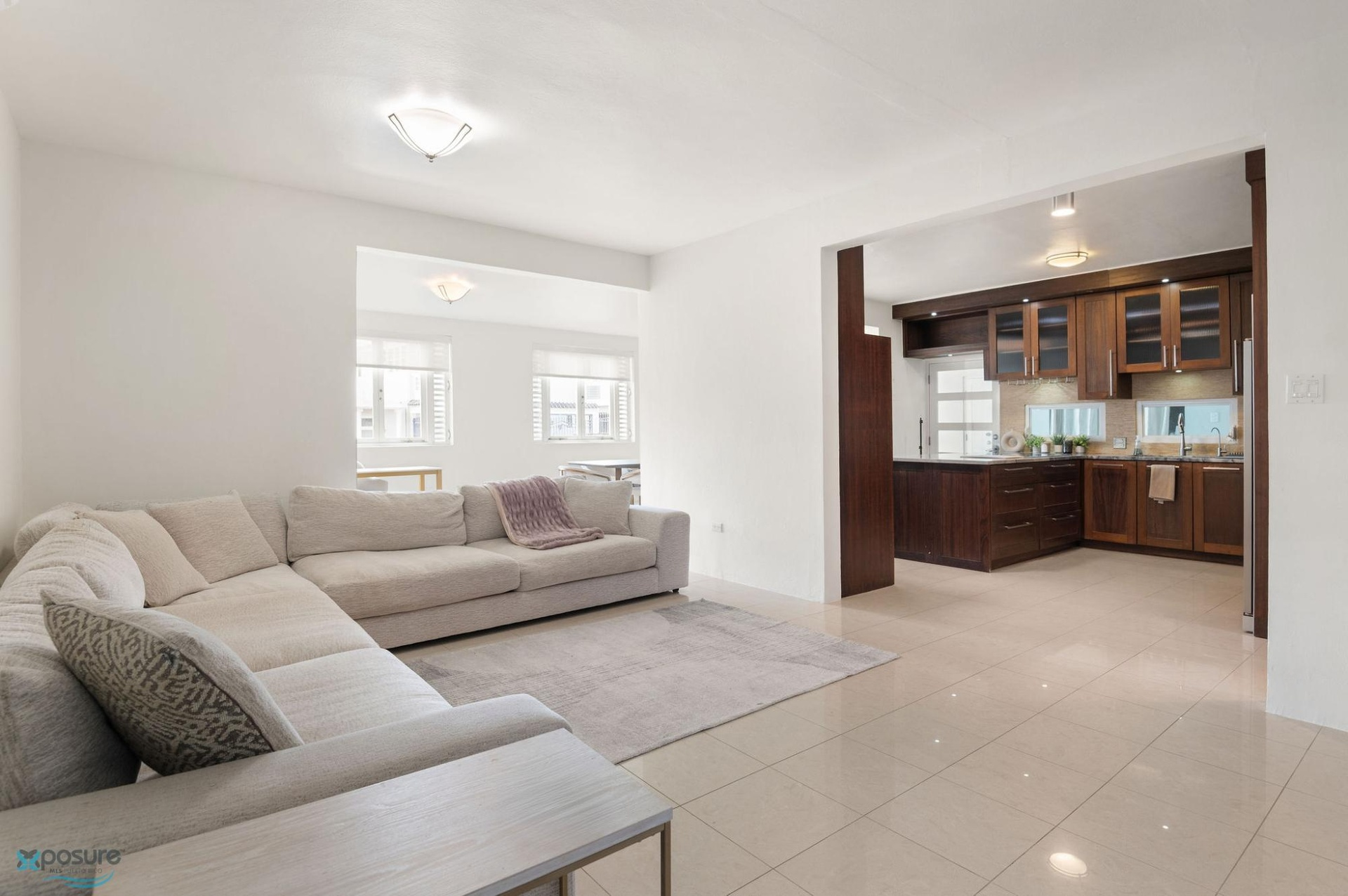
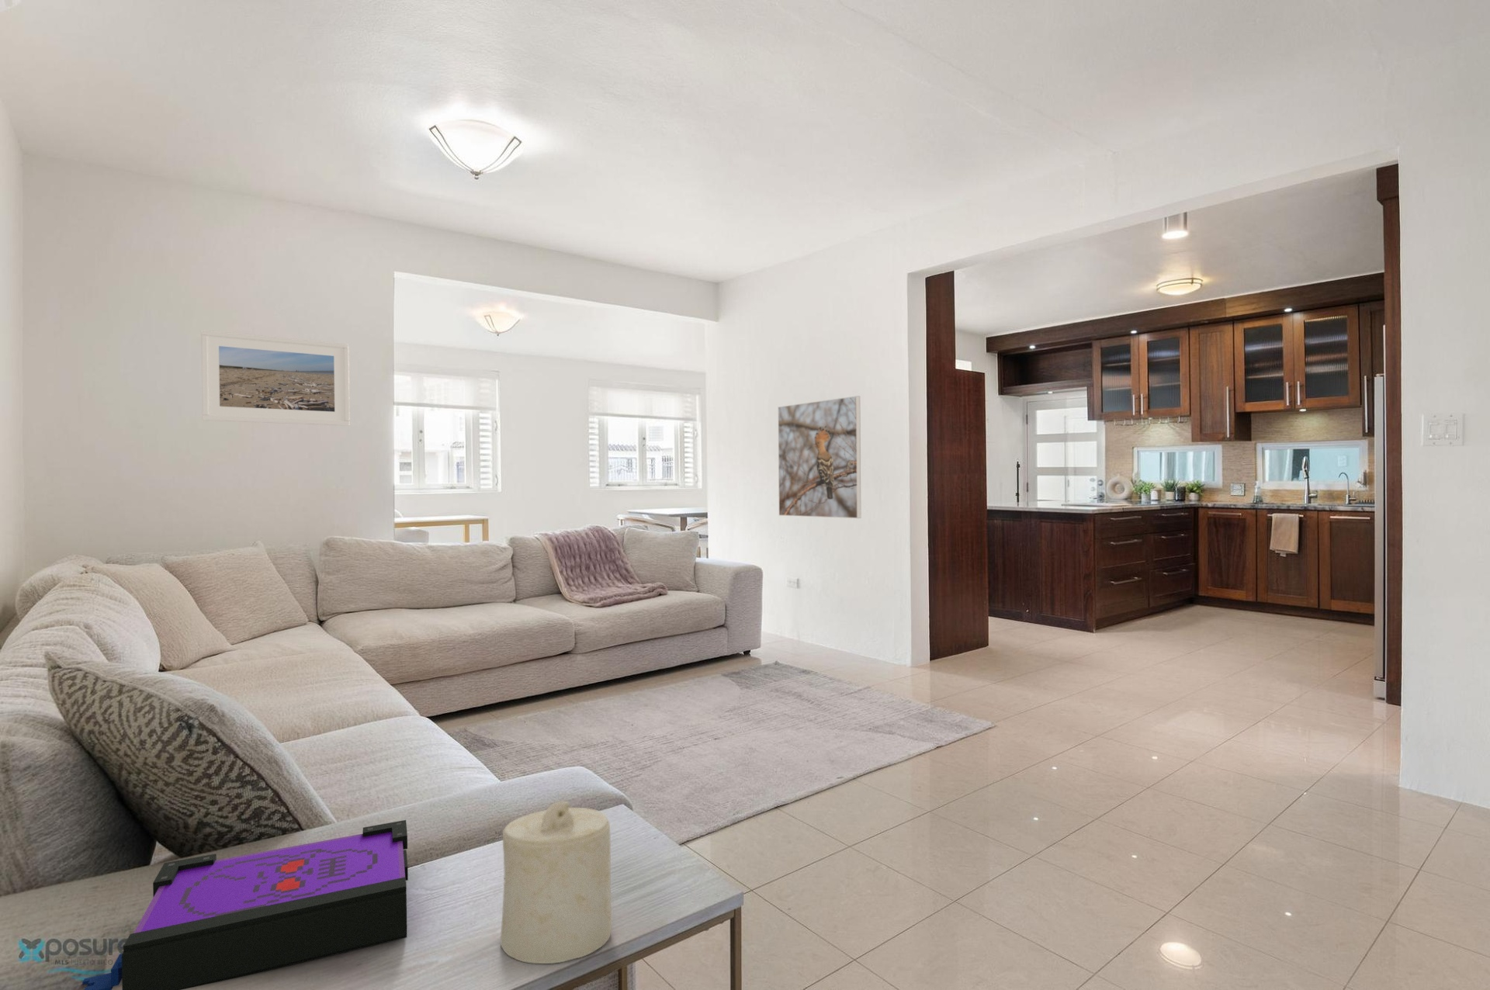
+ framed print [200,329,350,426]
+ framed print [777,394,861,519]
+ candle [500,801,612,965]
+ board game [82,820,409,990]
